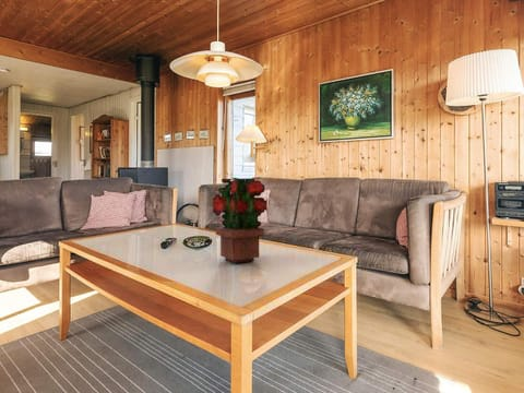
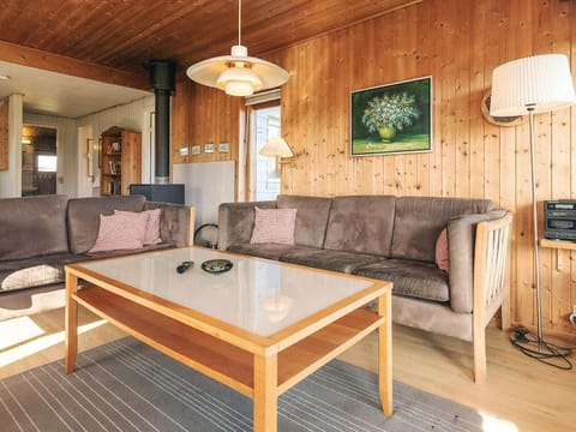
- potted plant [212,177,269,264]
